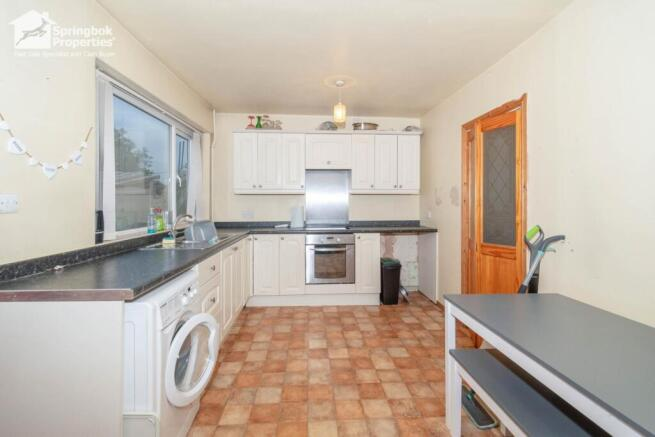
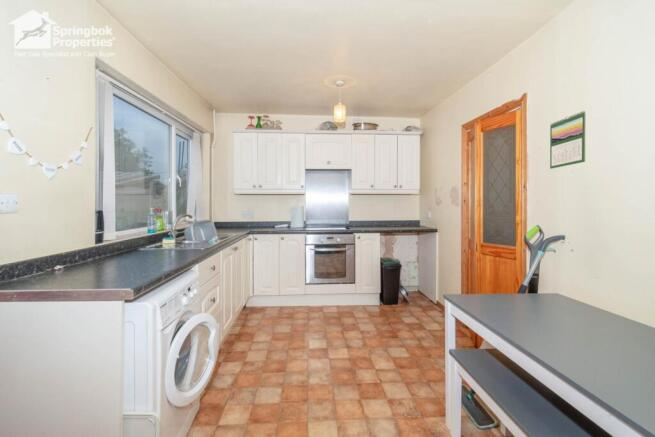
+ calendar [549,110,586,170]
